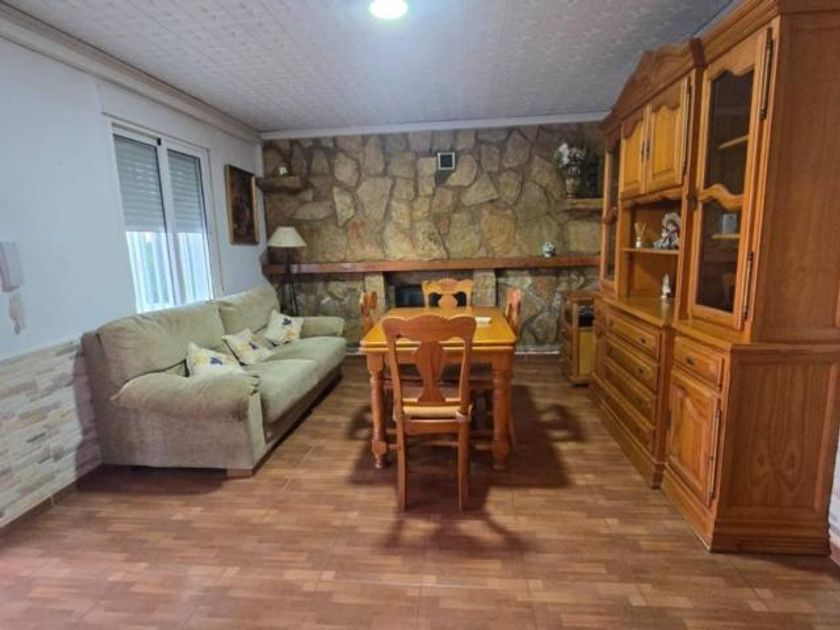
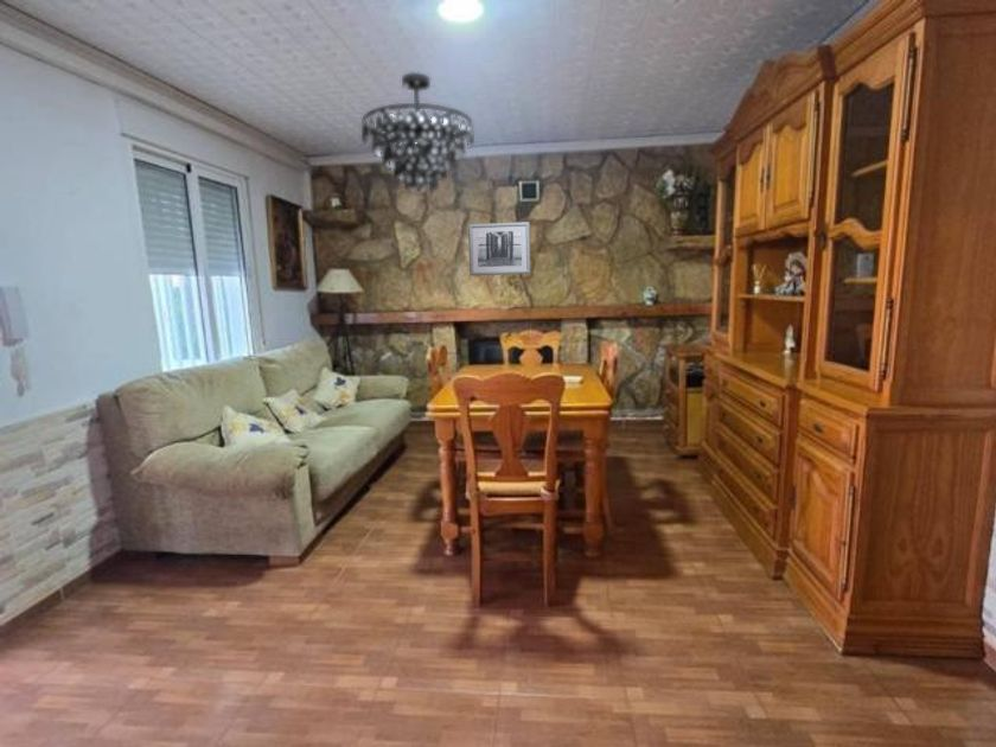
+ wall art [467,221,531,276]
+ chandelier [360,71,475,196]
